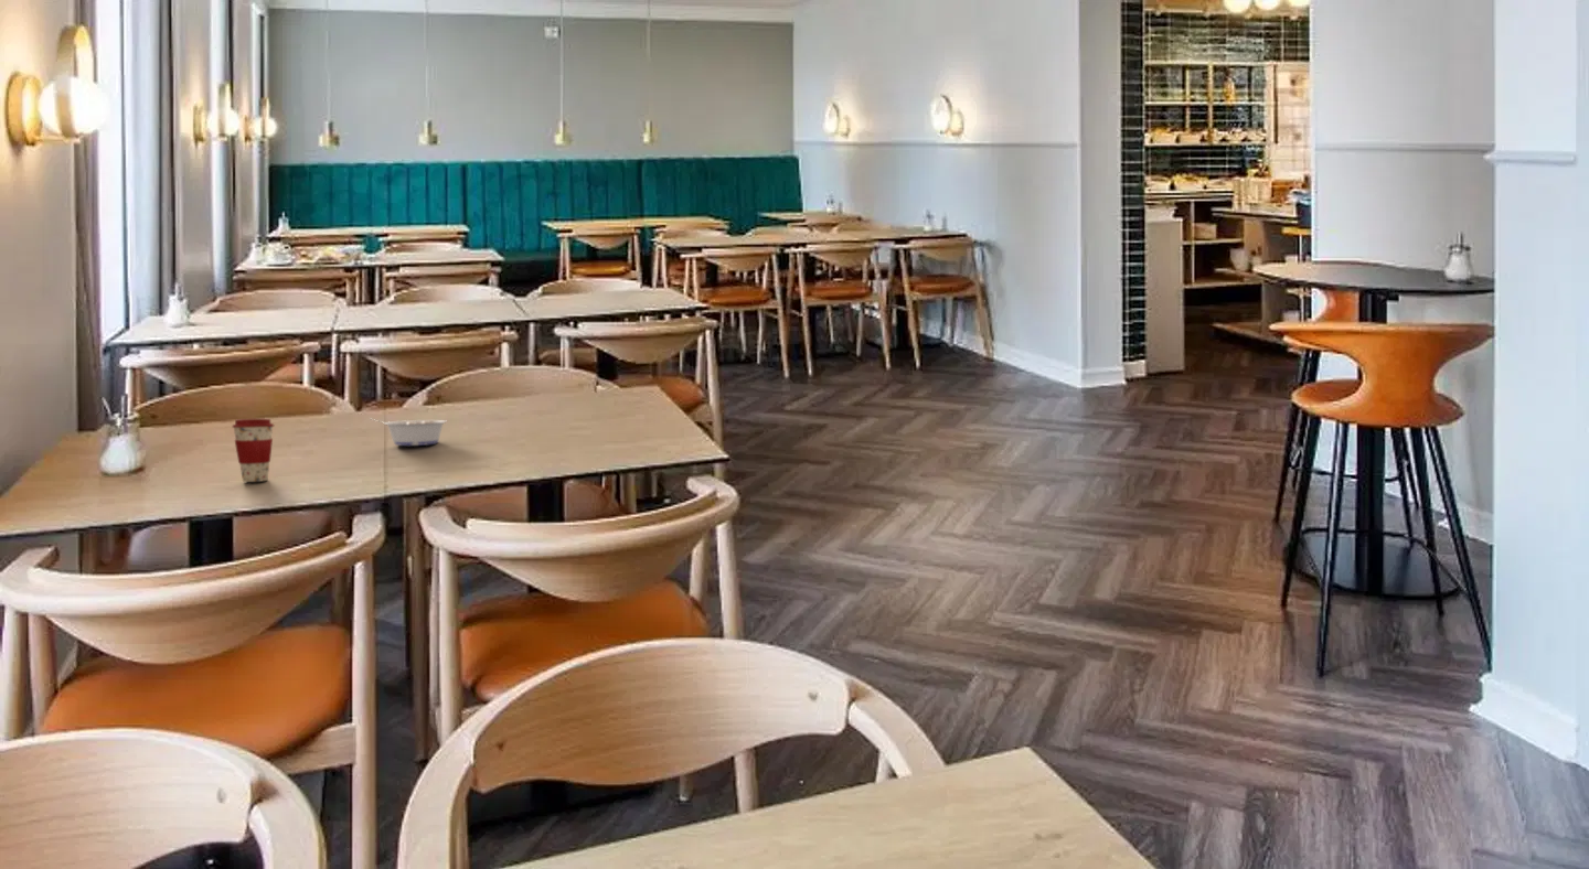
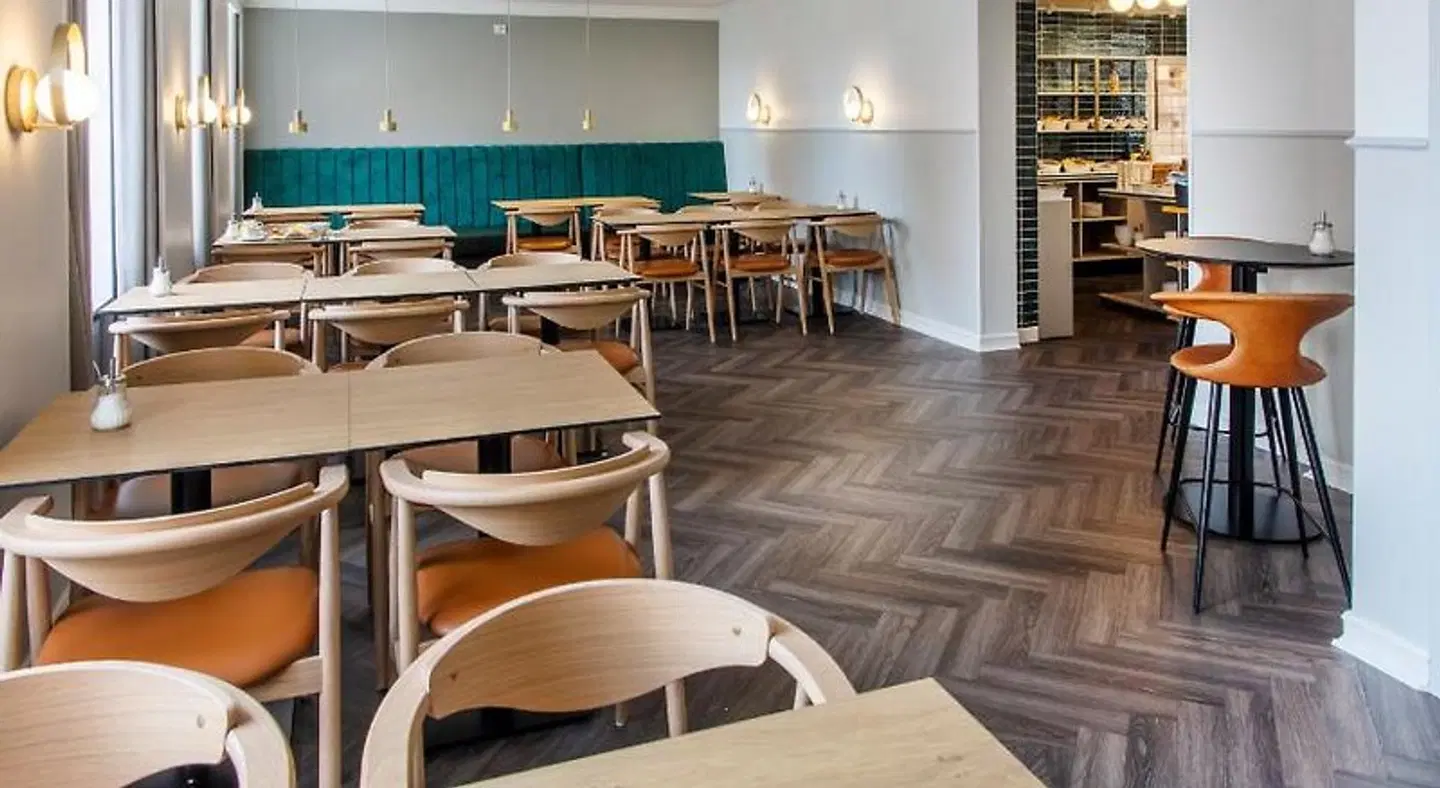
- legume [369,417,448,447]
- coffee cup [231,418,275,483]
